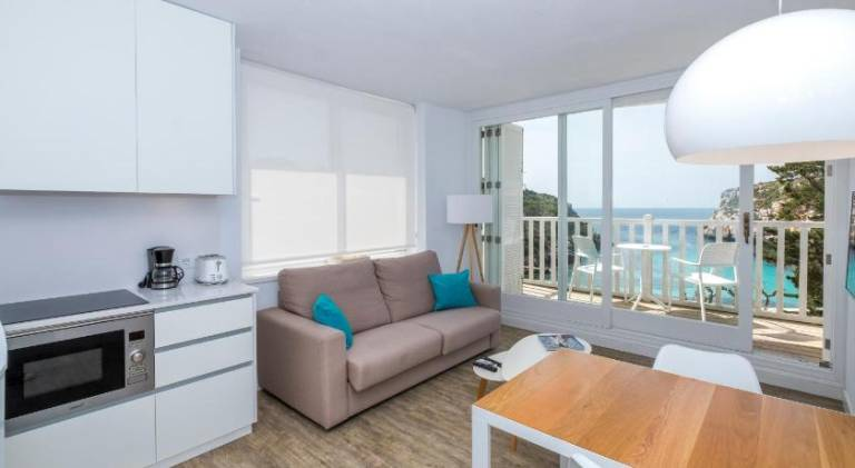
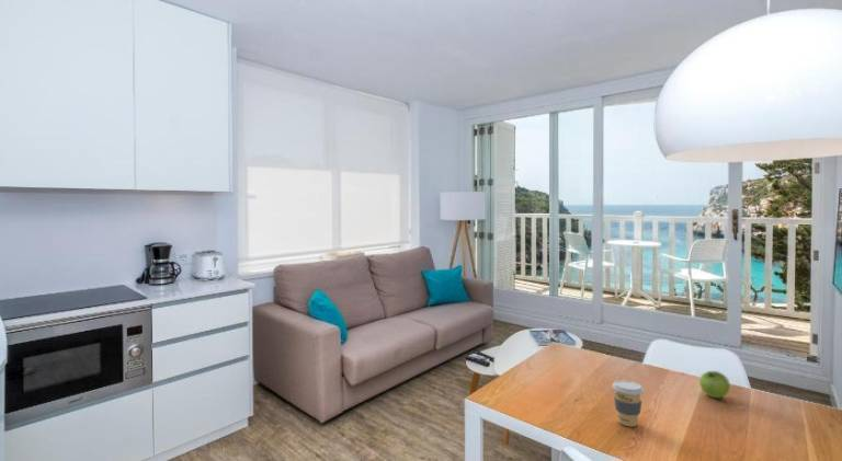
+ coffee cup [611,379,645,428]
+ fruit [698,370,731,400]
